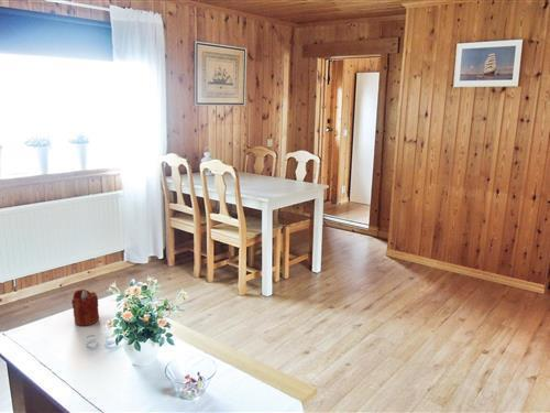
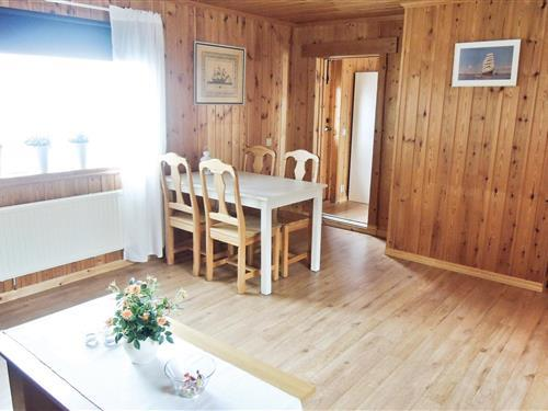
- candle [70,289,100,327]
